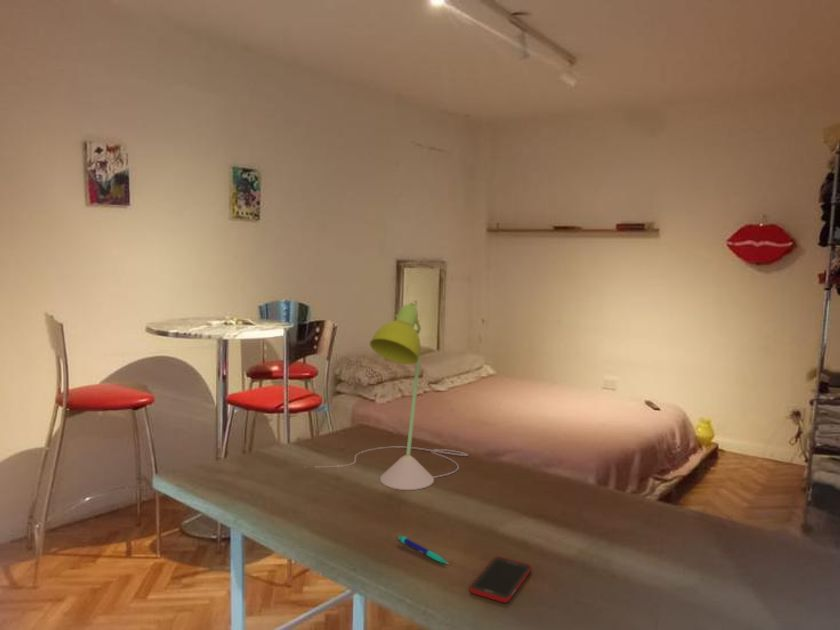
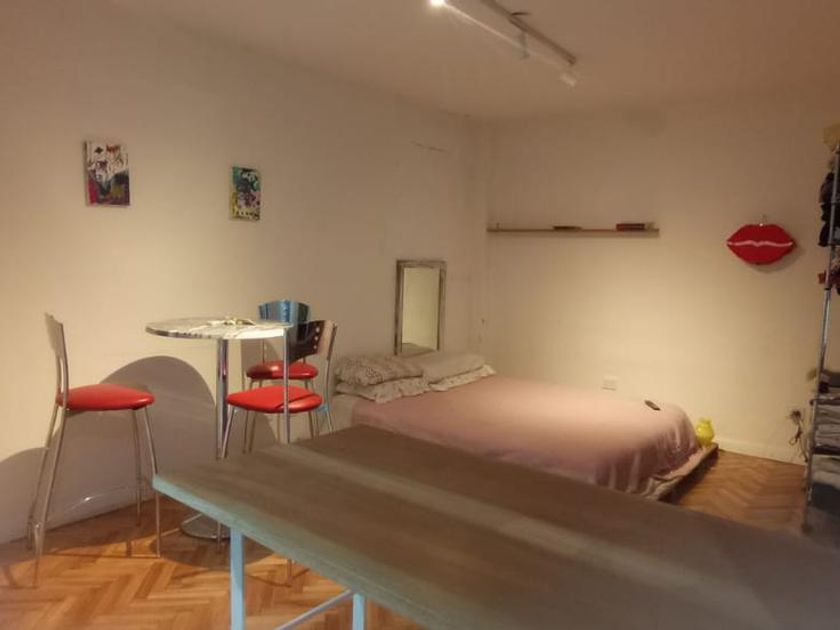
- cell phone [469,556,532,604]
- desk lamp [303,299,469,491]
- pen [397,535,449,565]
